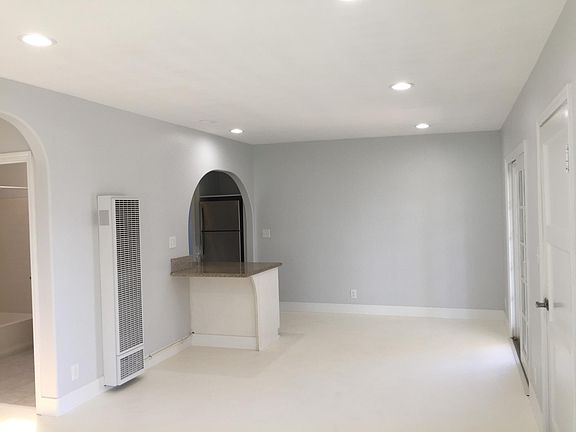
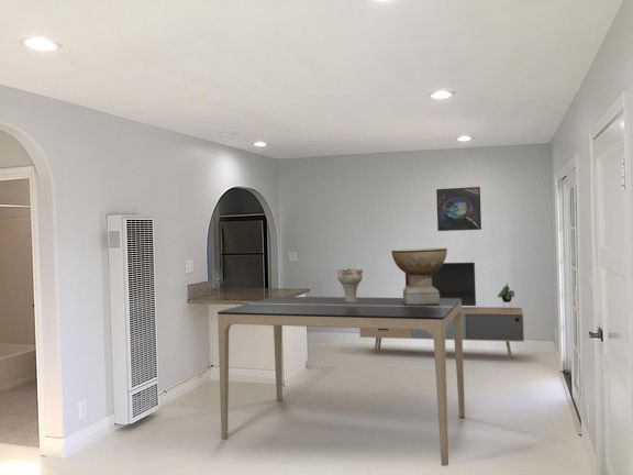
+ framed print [435,186,482,232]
+ decorative bowl [390,247,448,305]
+ media console [358,262,525,360]
+ dining table [216,296,466,467]
+ vase [336,268,364,302]
